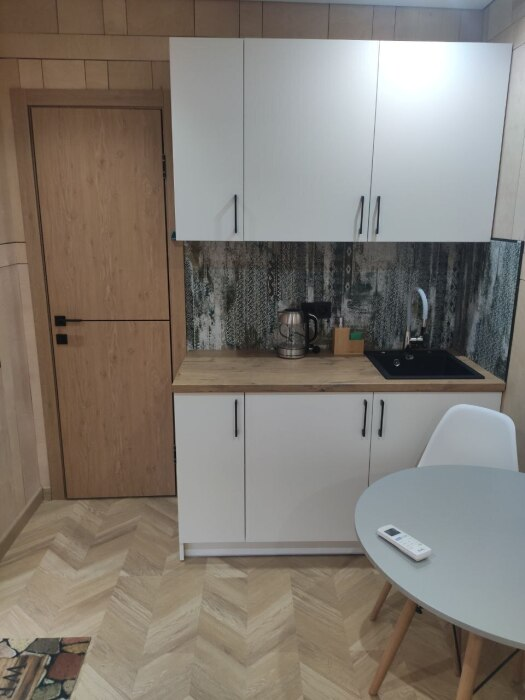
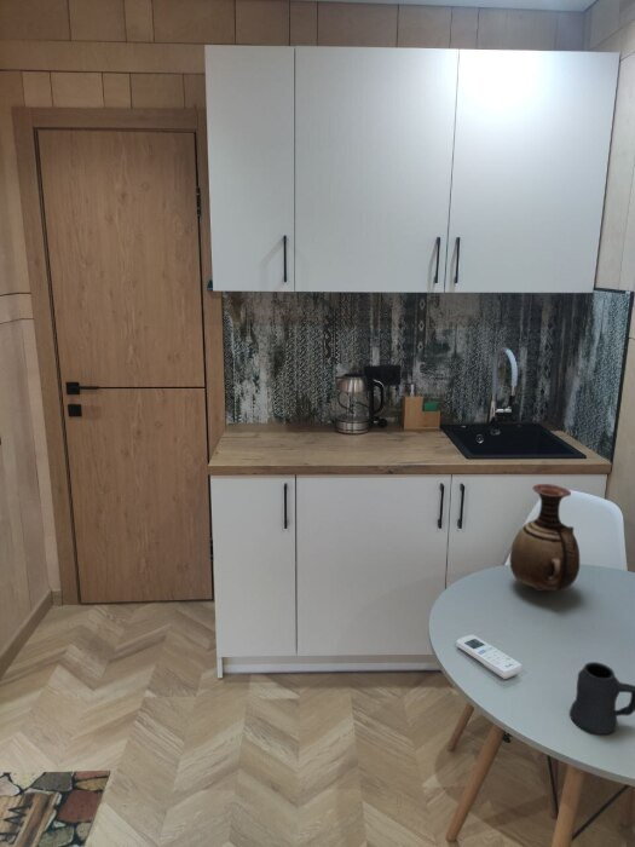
+ vase [509,483,581,593]
+ mug [568,661,635,736]
